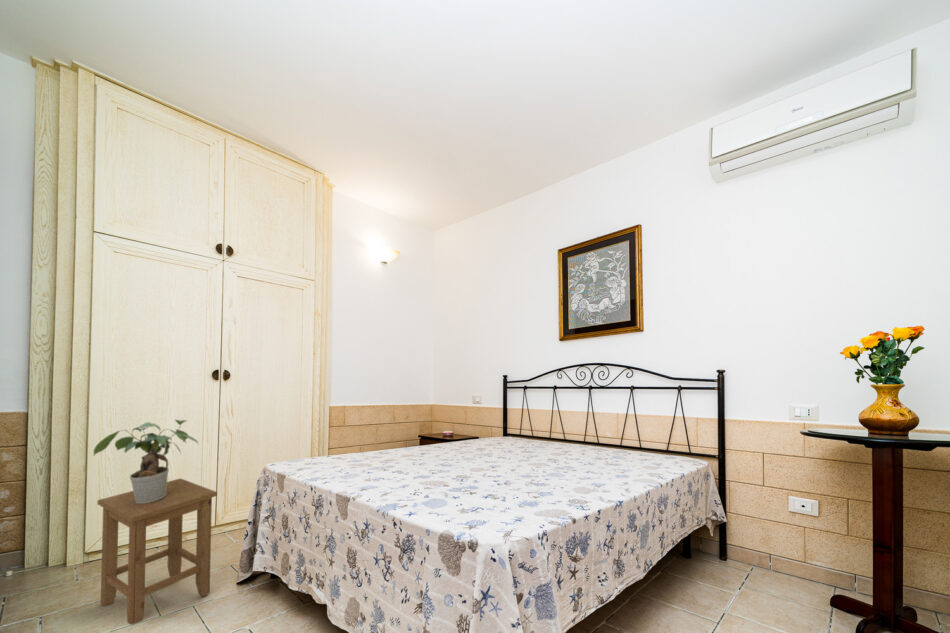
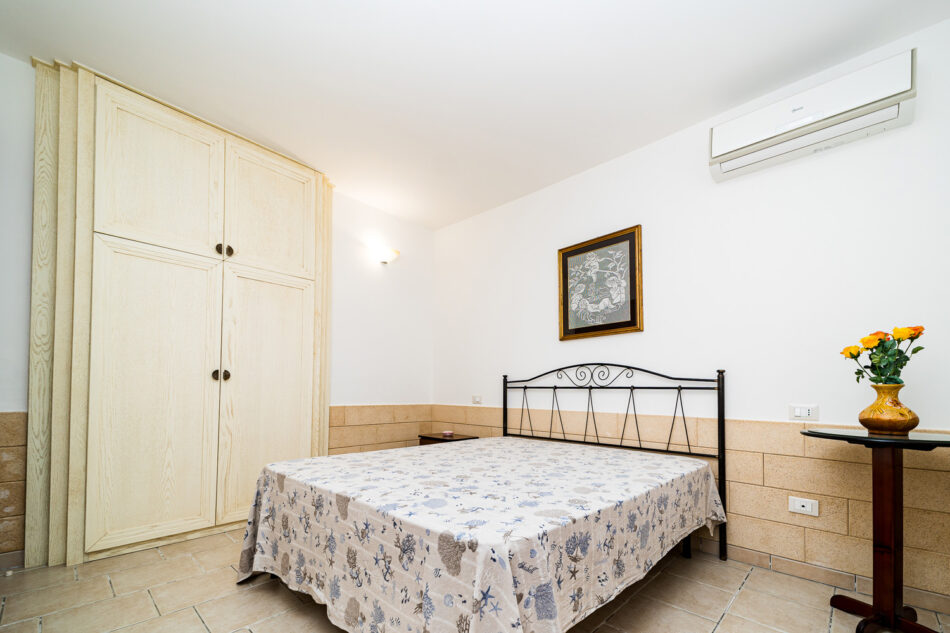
- stool [97,477,218,626]
- potted plant [93,419,199,503]
